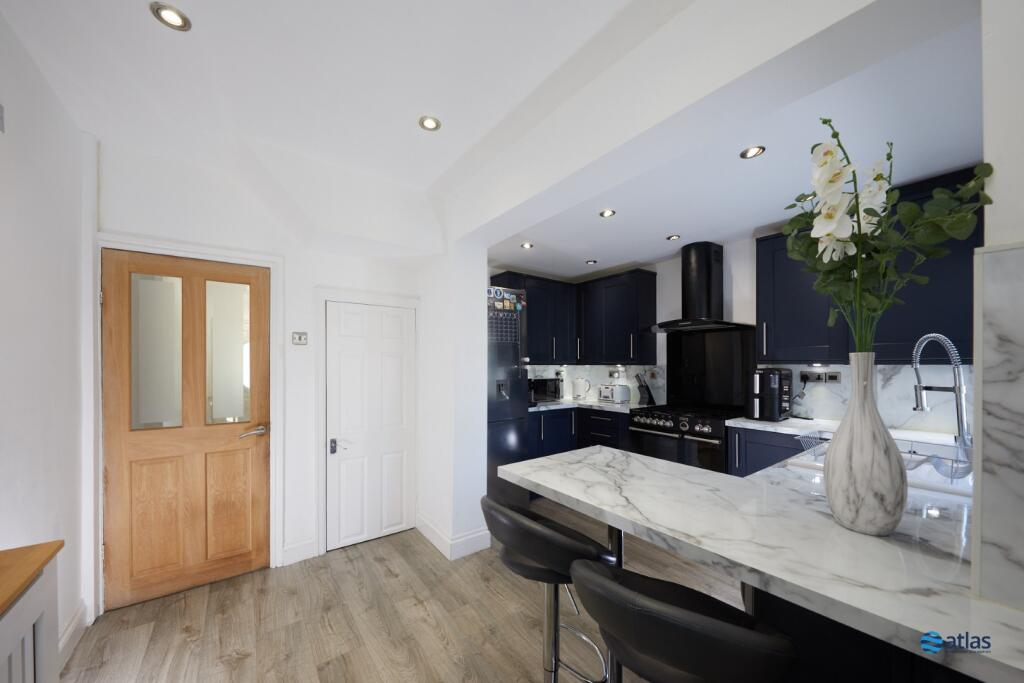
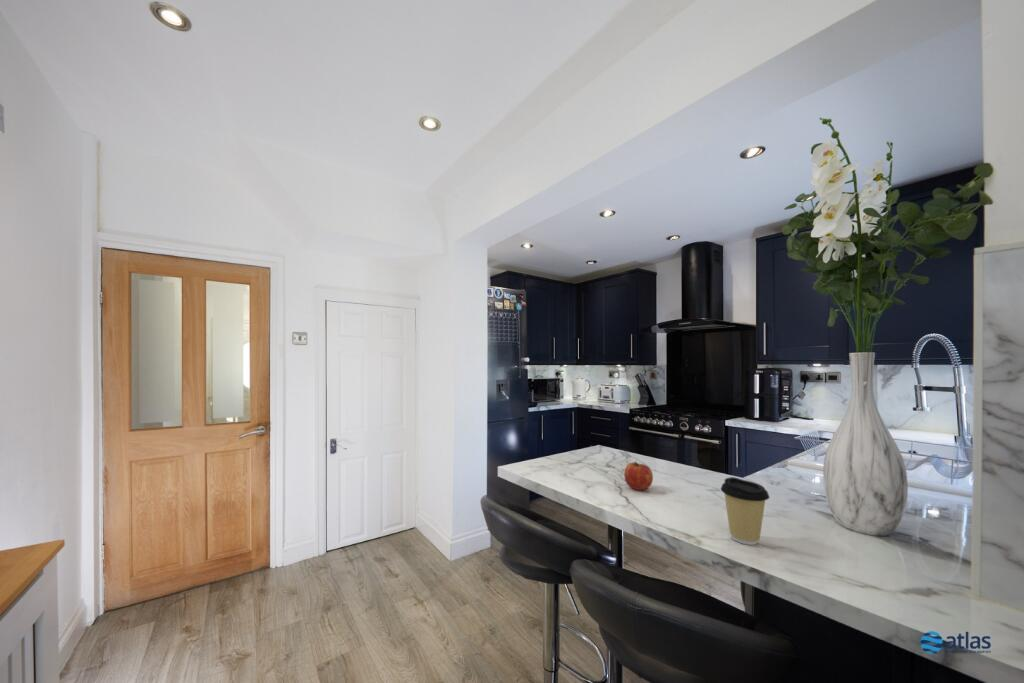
+ coffee cup [720,476,770,546]
+ fruit [623,460,654,491]
